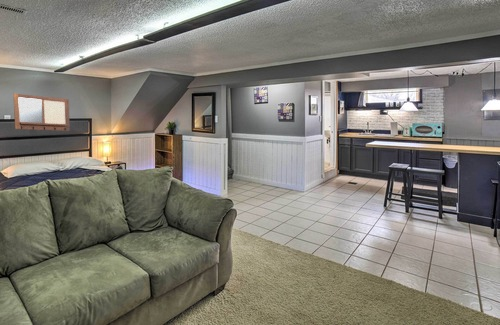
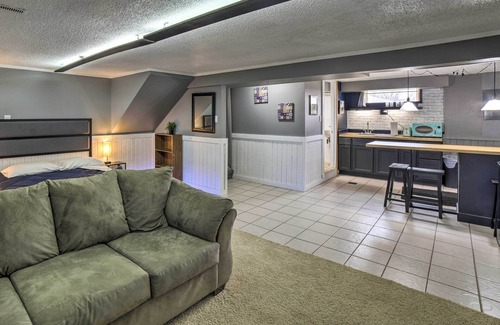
- writing board [12,93,71,132]
